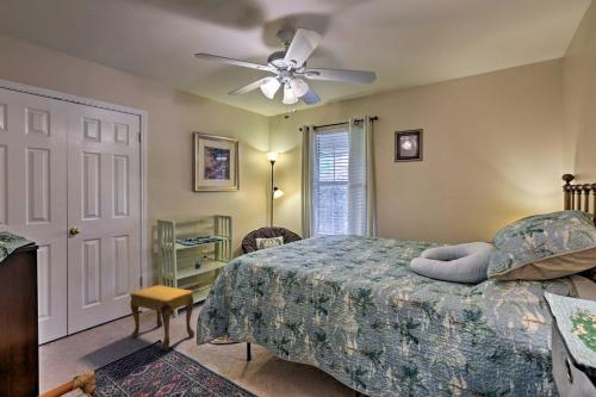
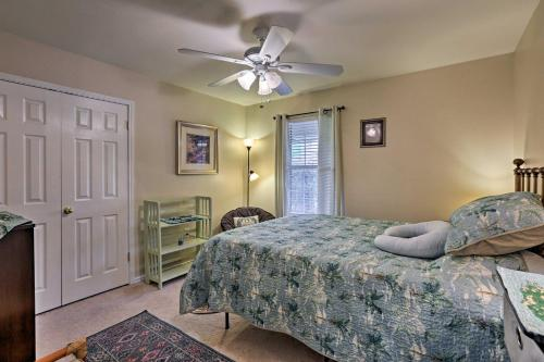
- footstool [129,284,195,352]
